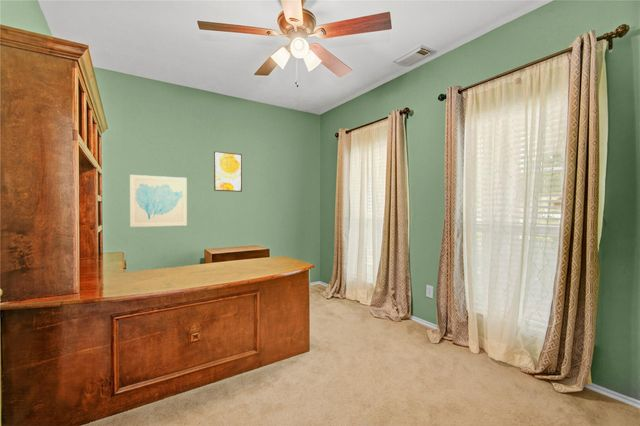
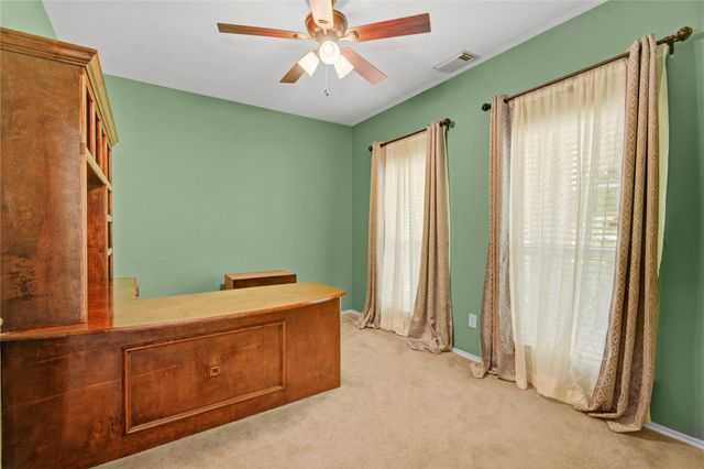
- wall art [129,174,188,228]
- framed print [213,150,243,193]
